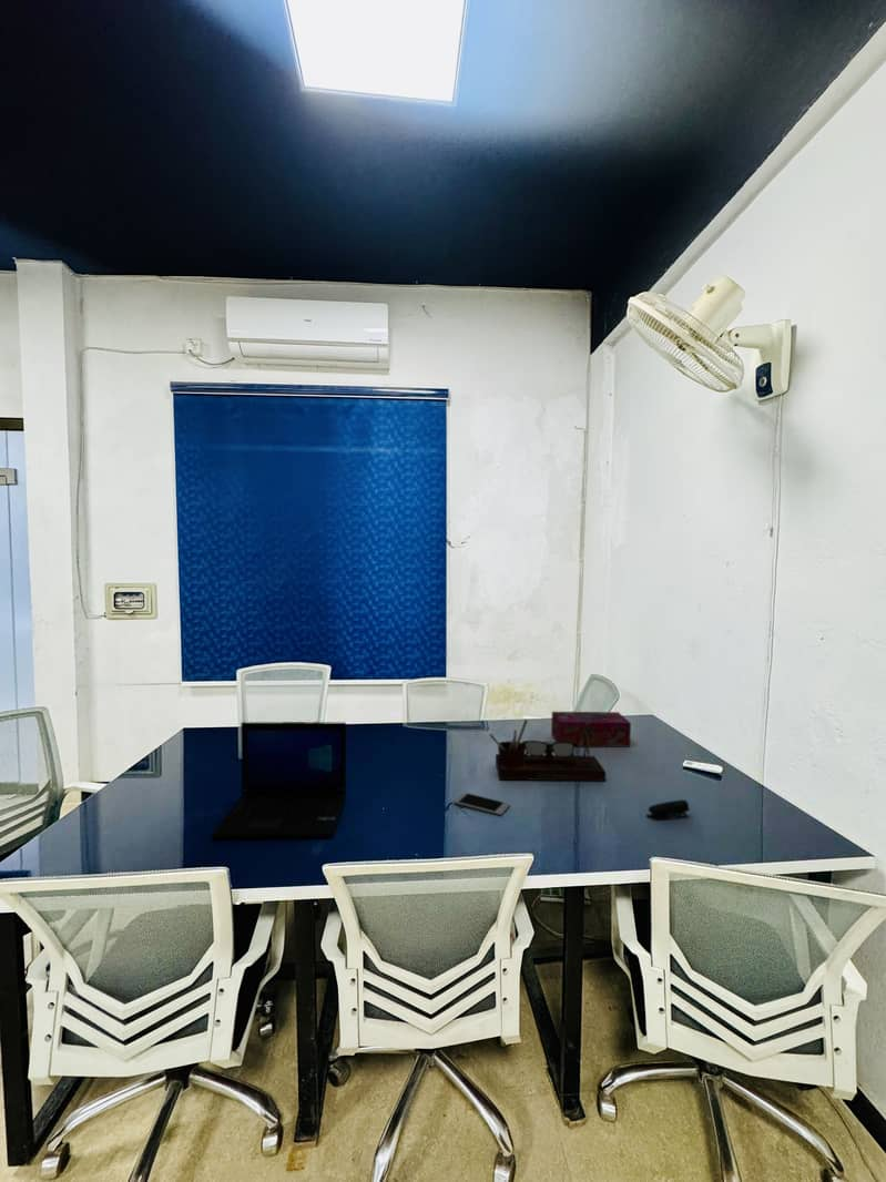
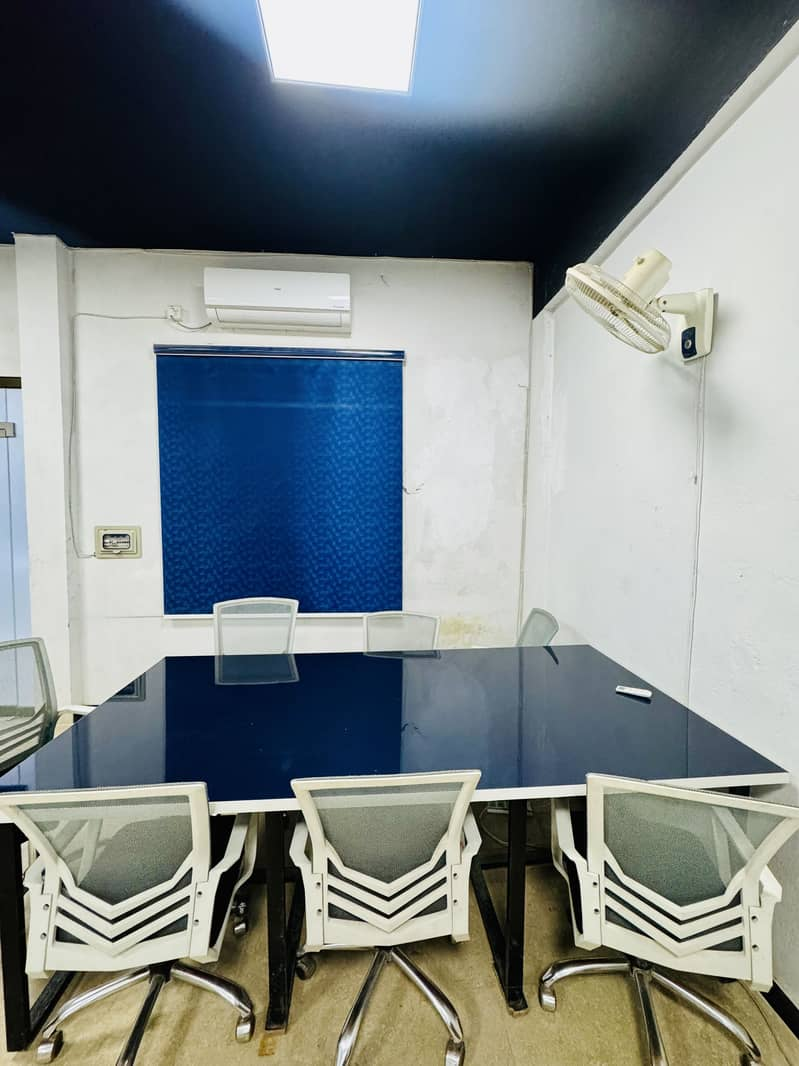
- tissue box [550,711,632,748]
- stapler [645,798,691,822]
- laptop [210,721,347,838]
- desk organizer [489,719,607,783]
- cell phone [452,792,511,816]
